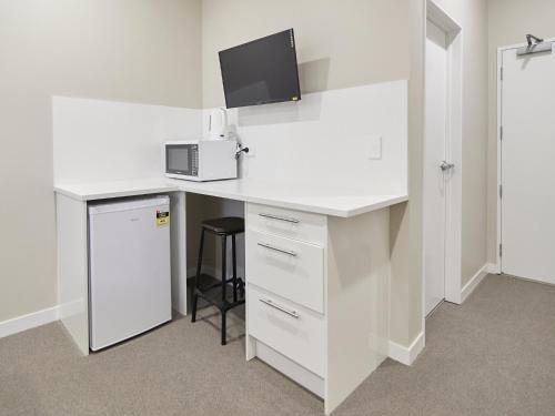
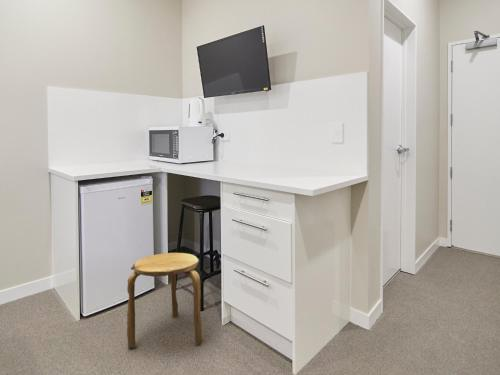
+ stool [126,252,203,349]
